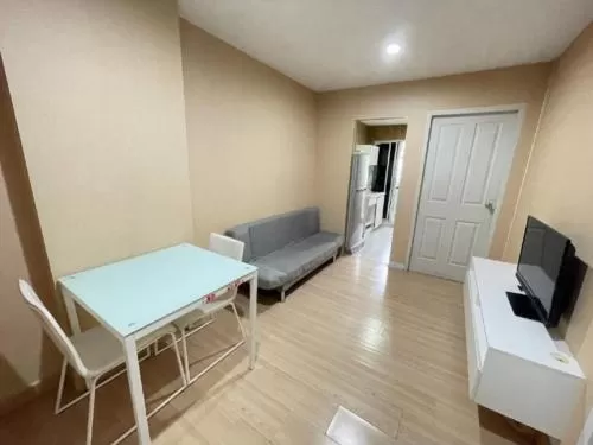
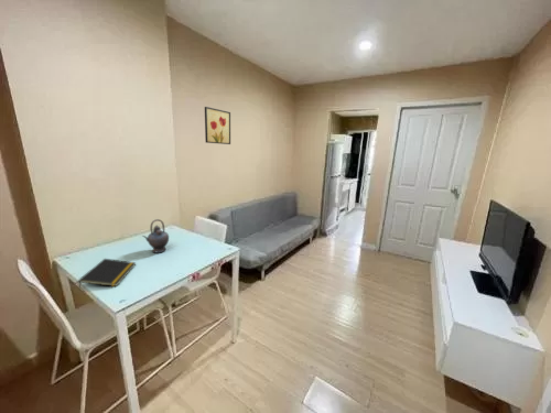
+ wall art [204,106,231,145]
+ notepad [77,258,137,291]
+ teapot [141,218,170,253]
